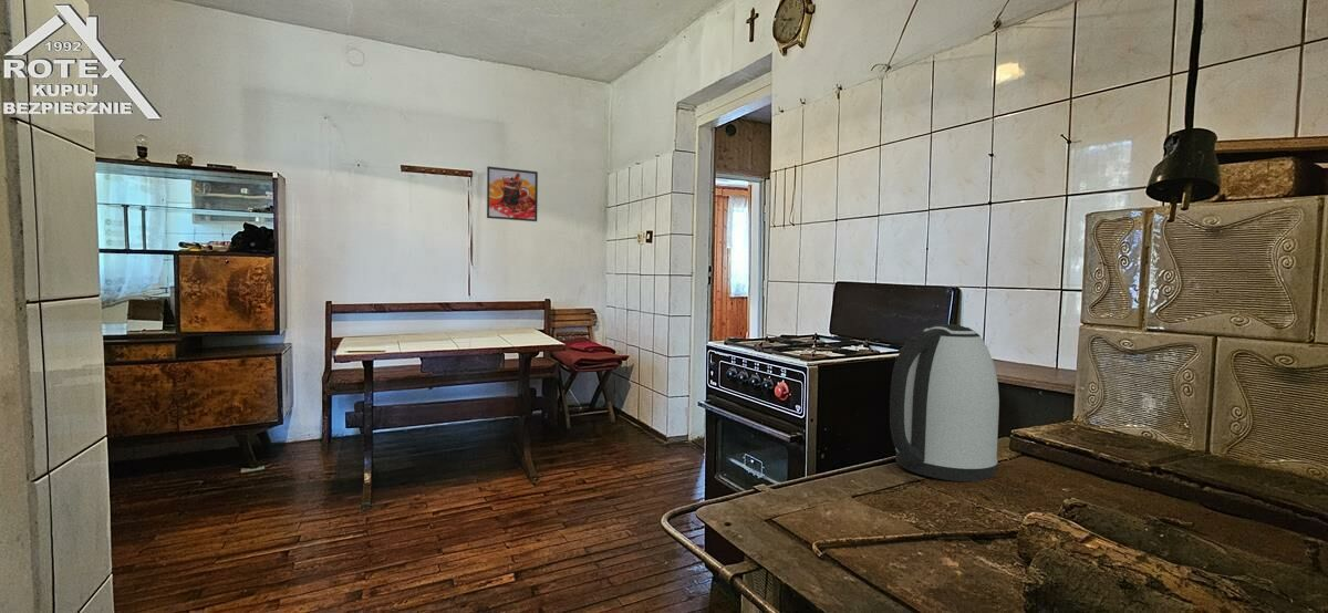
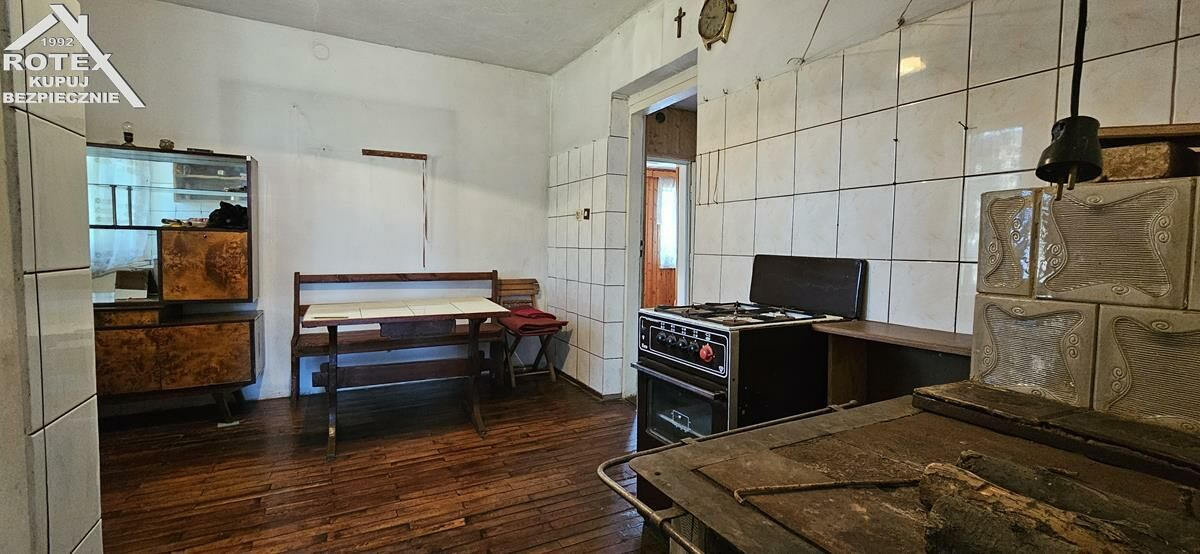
- kettle [889,323,1000,482]
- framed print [486,165,539,222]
